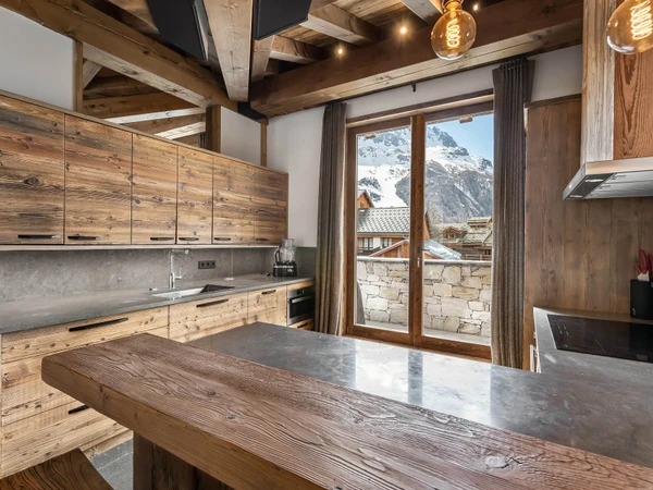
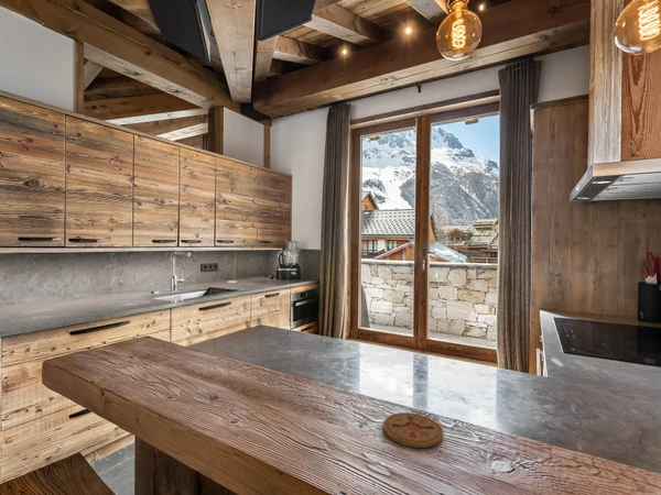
+ coaster [382,411,444,449]
